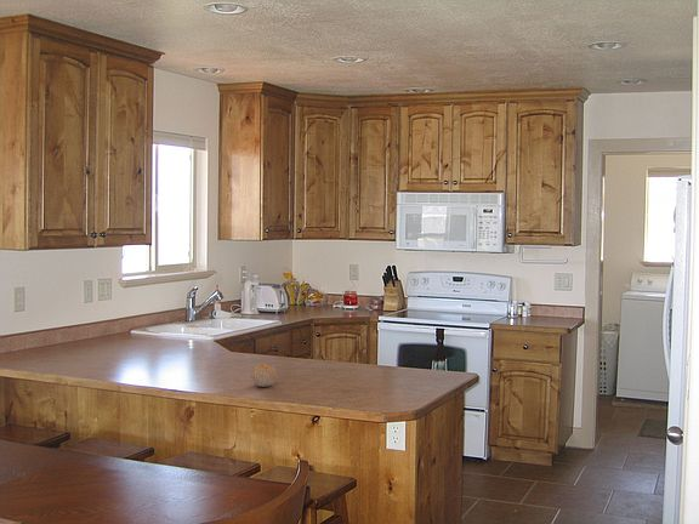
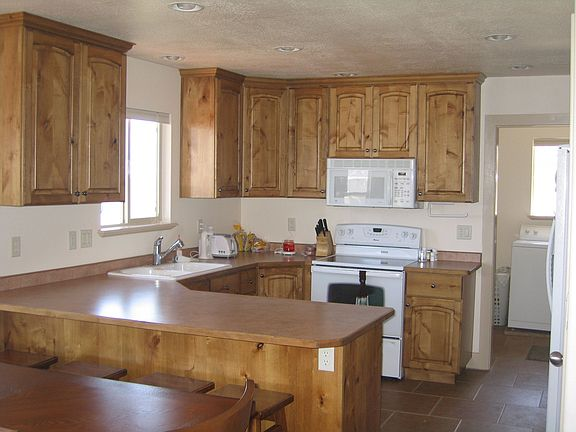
- fruit [251,364,278,388]
